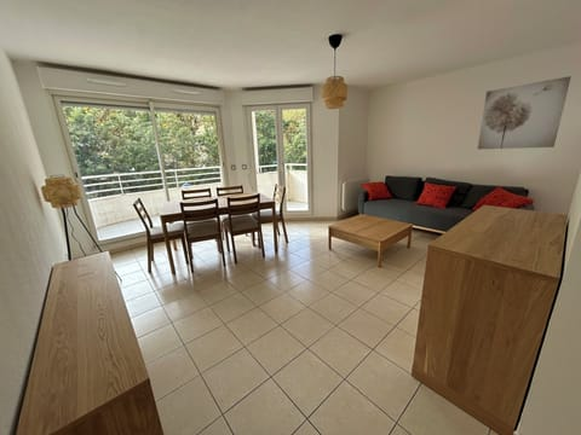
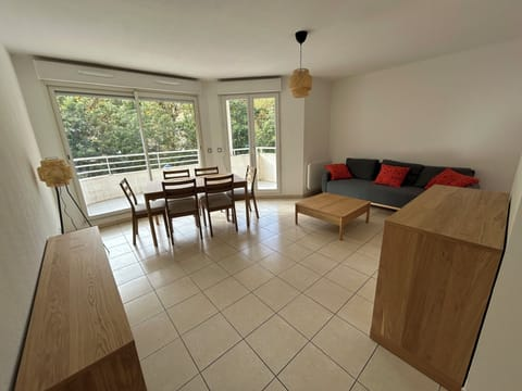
- wall art [477,75,573,151]
